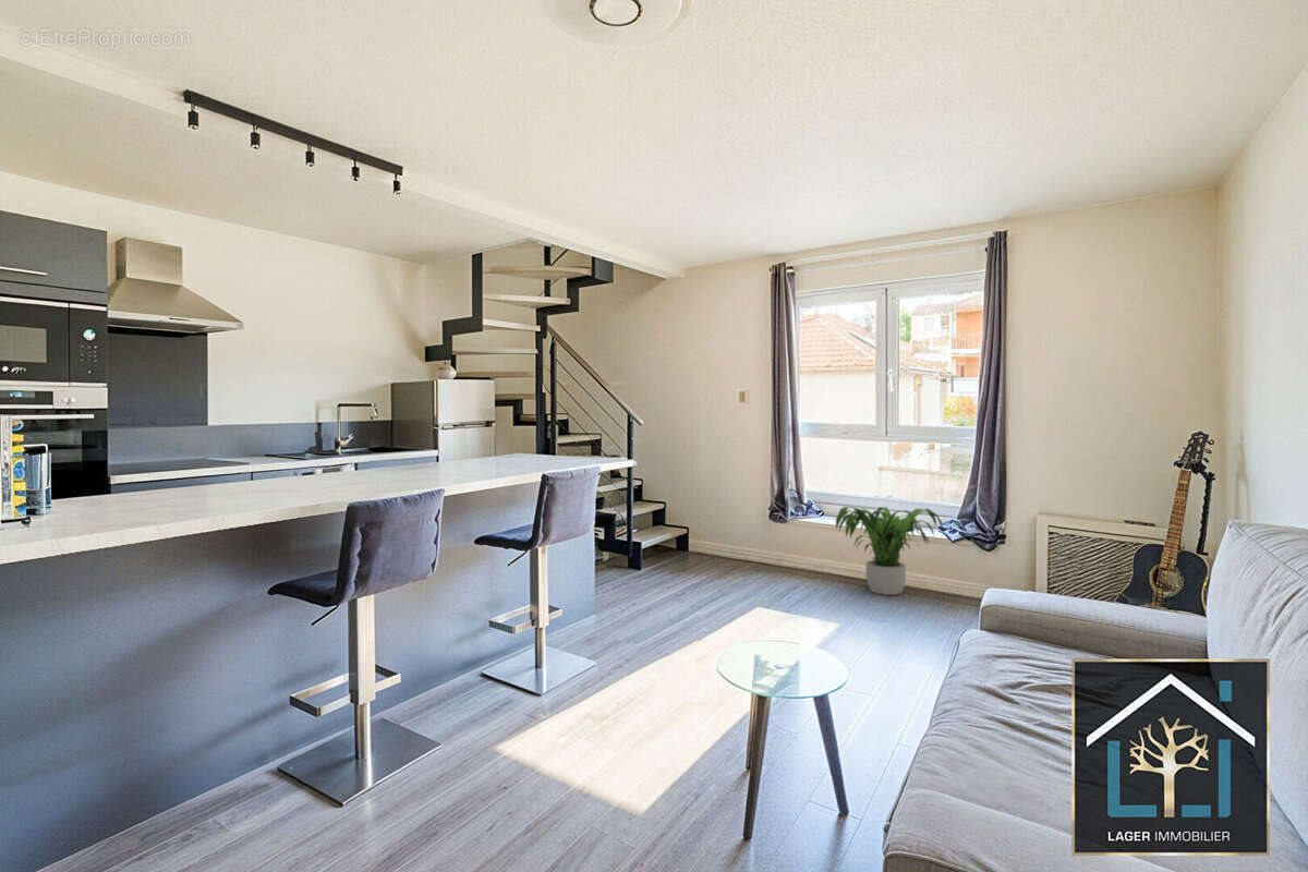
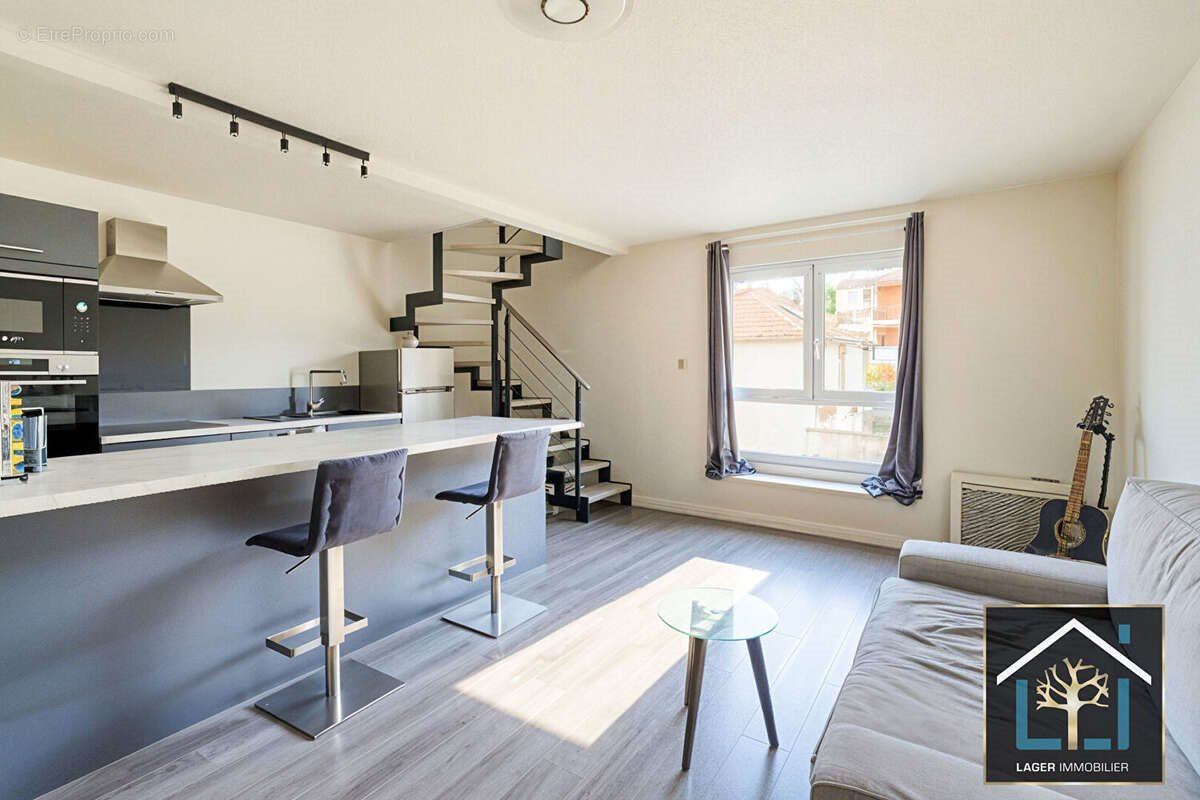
- potted plant [835,506,944,596]
